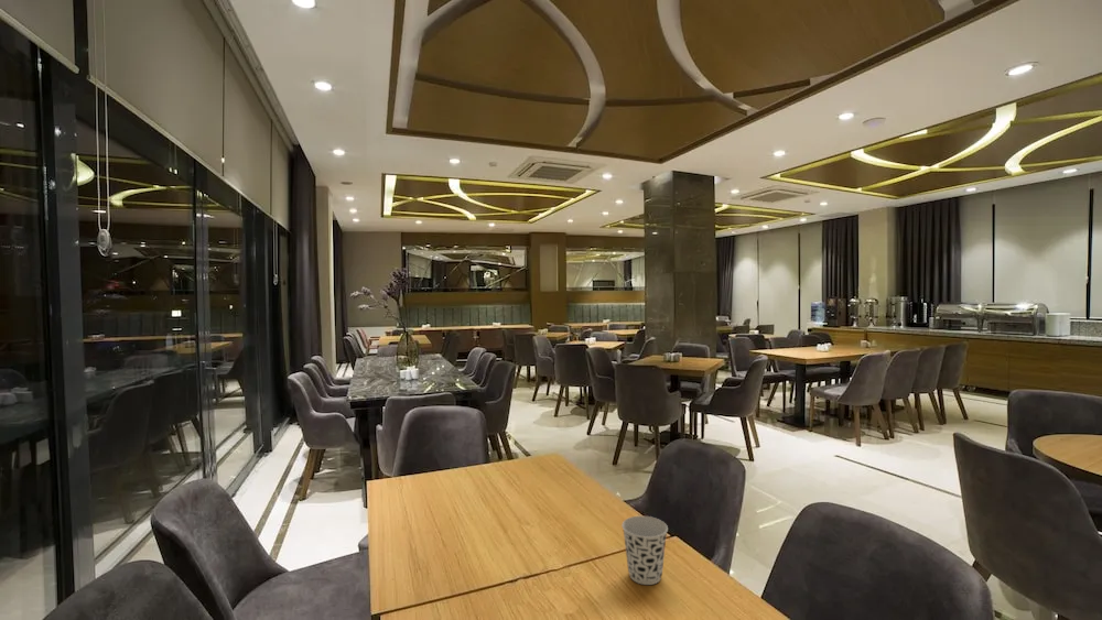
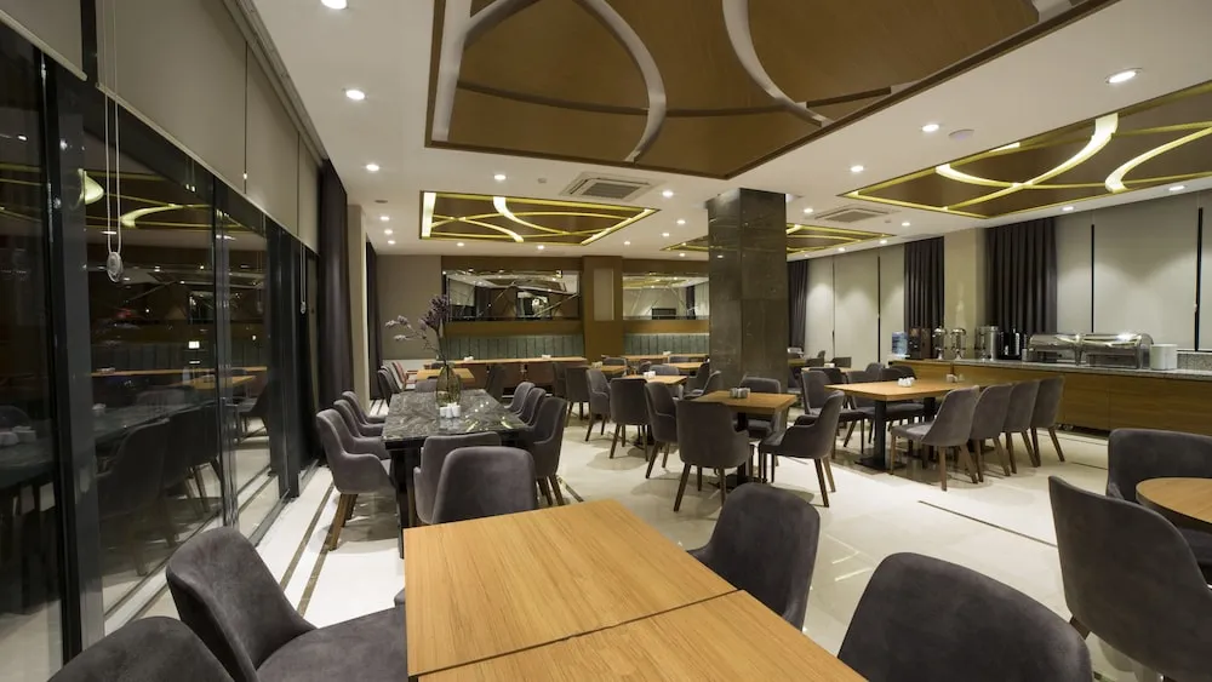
- cup [620,515,669,586]
